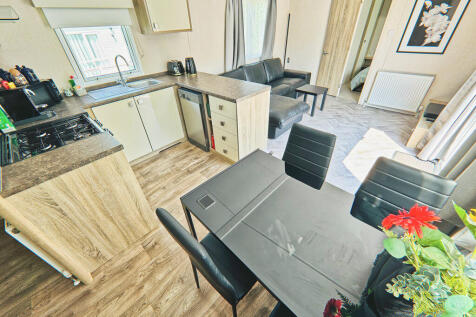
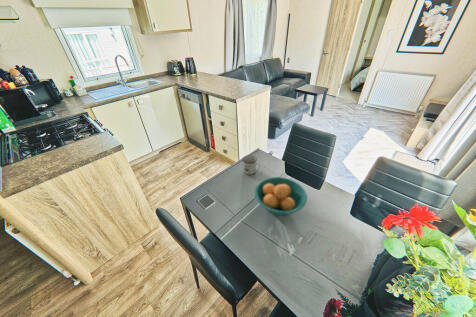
+ fruit bowl [254,176,308,217]
+ mug [241,154,261,175]
